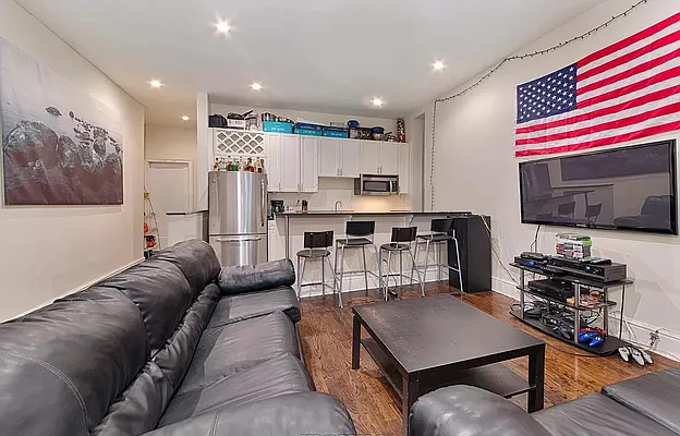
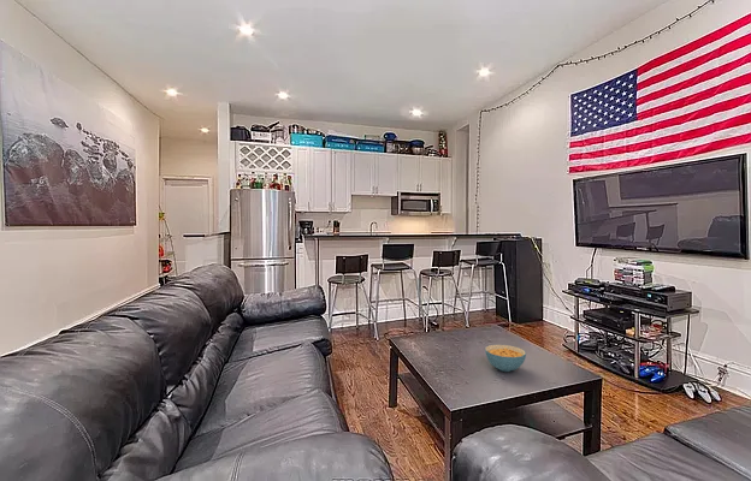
+ cereal bowl [484,344,527,373]
